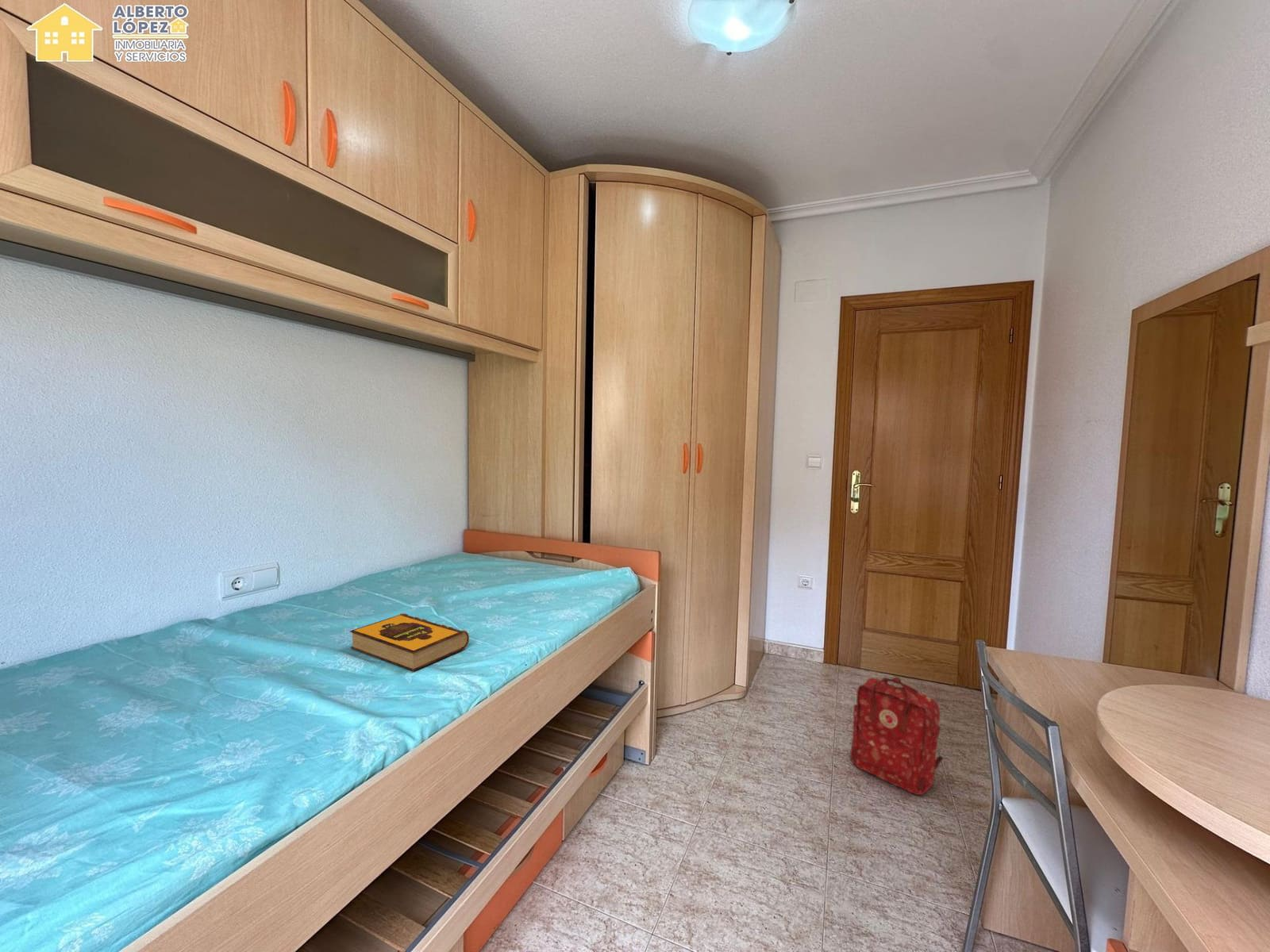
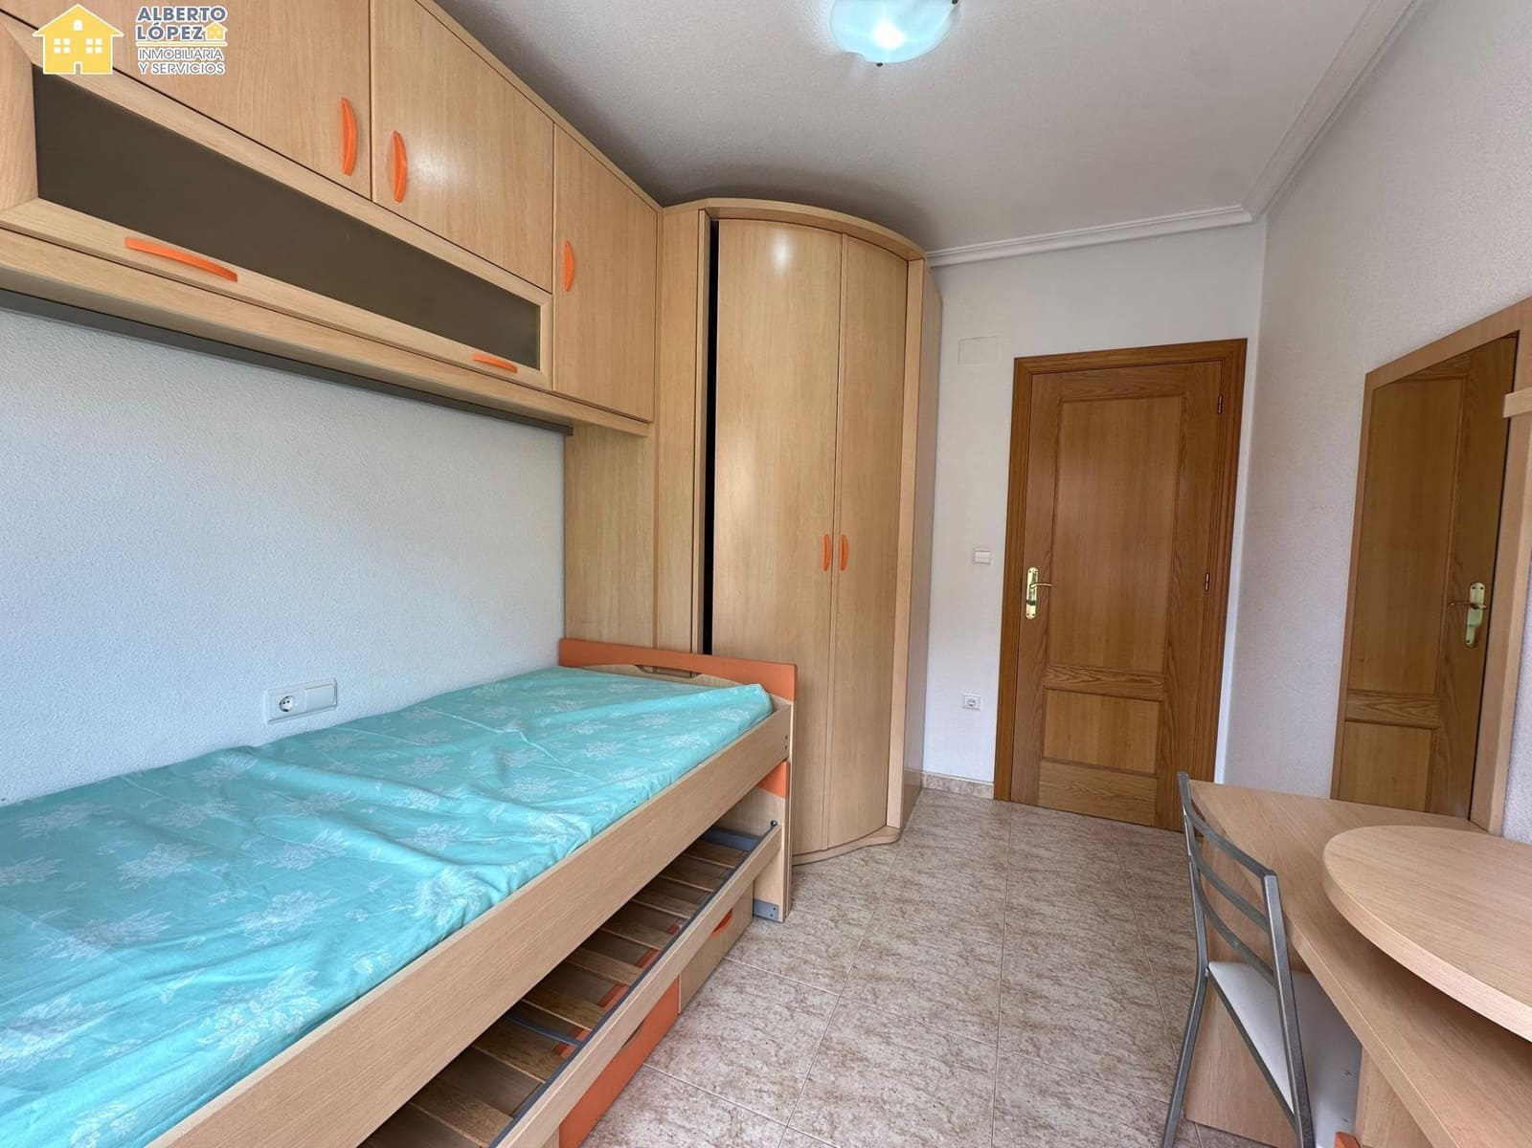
- hardback book [349,612,470,672]
- backpack [849,677,945,796]
